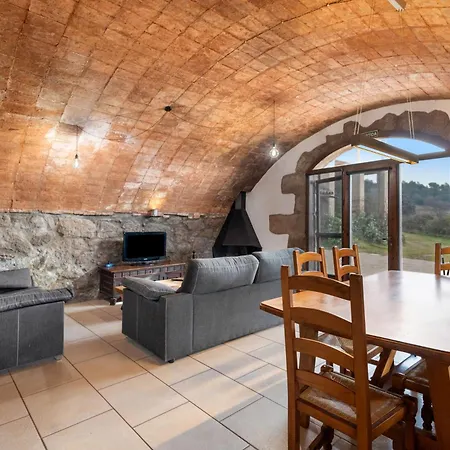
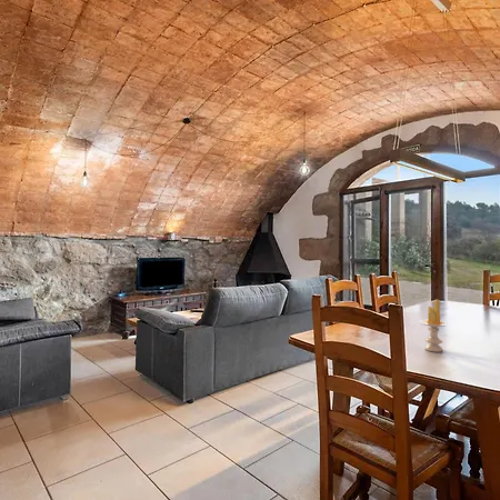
+ candle [419,299,450,353]
